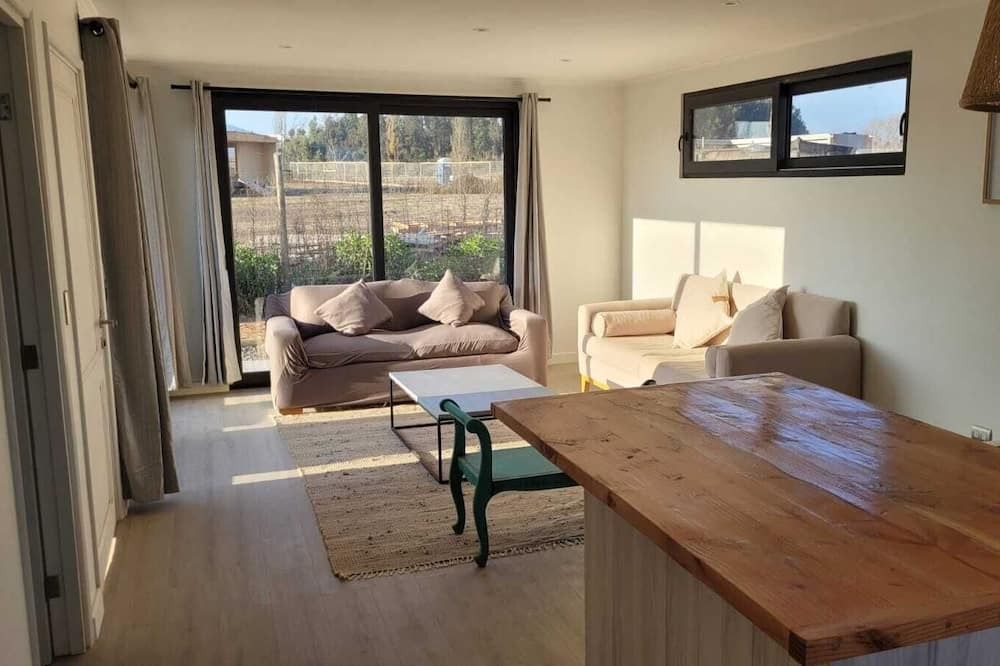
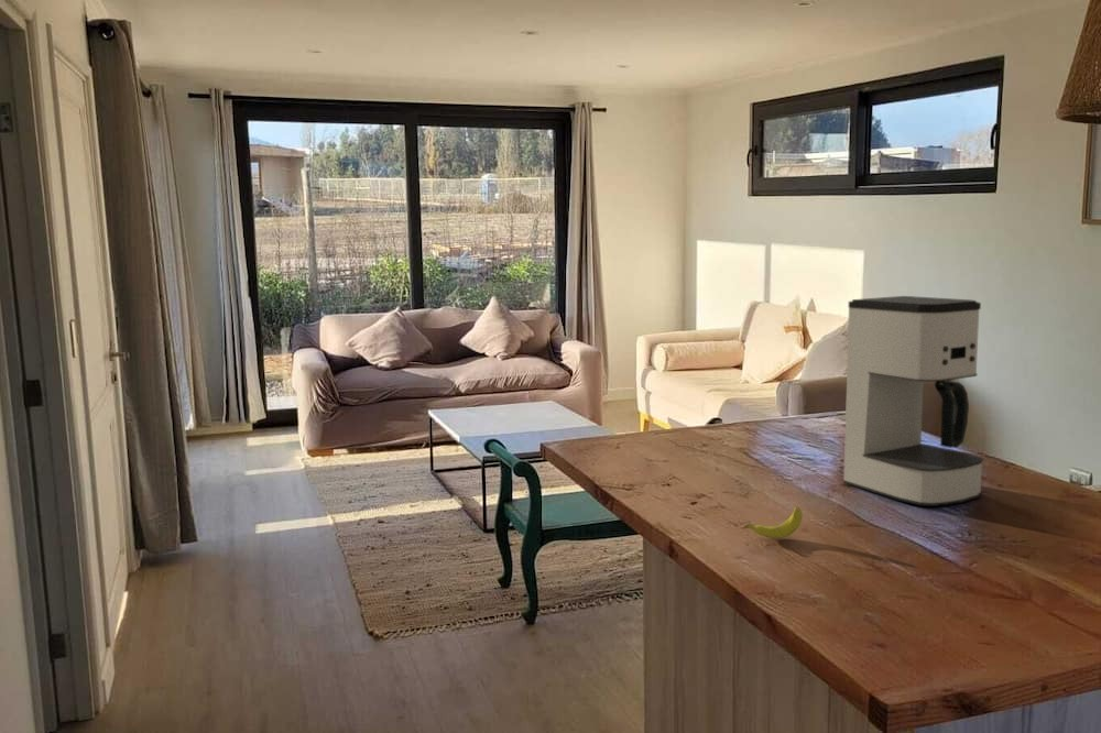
+ banana [743,506,804,539]
+ coffee maker [842,295,984,507]
